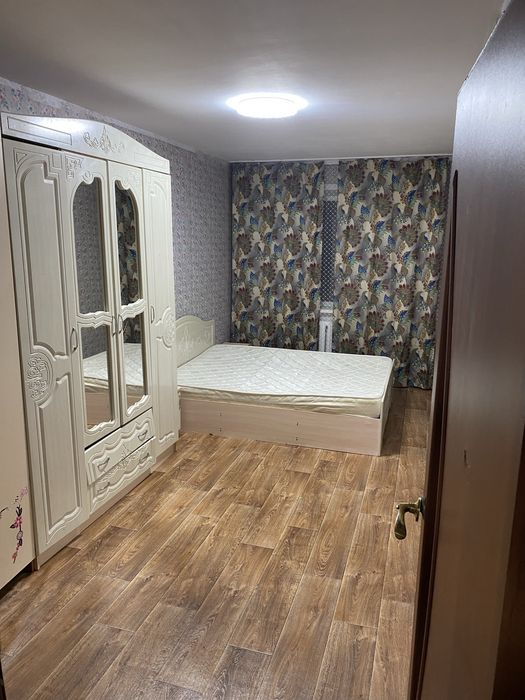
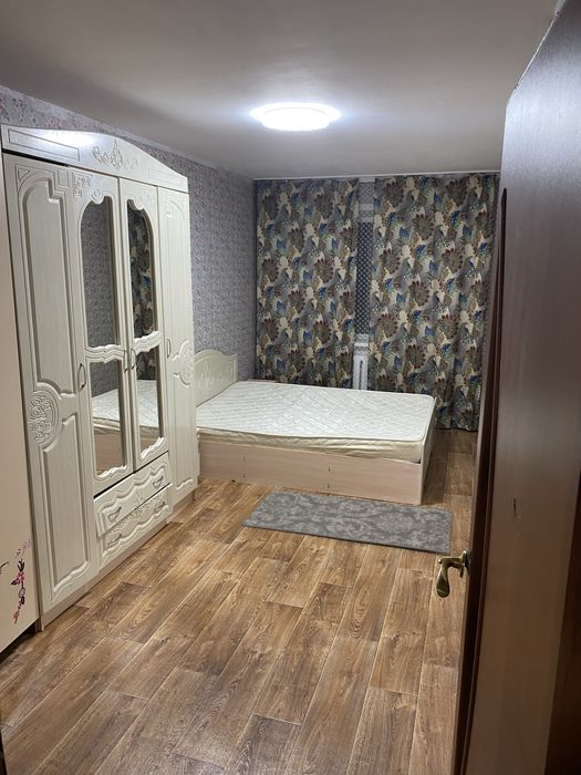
+ rug [240,489,454,555]
